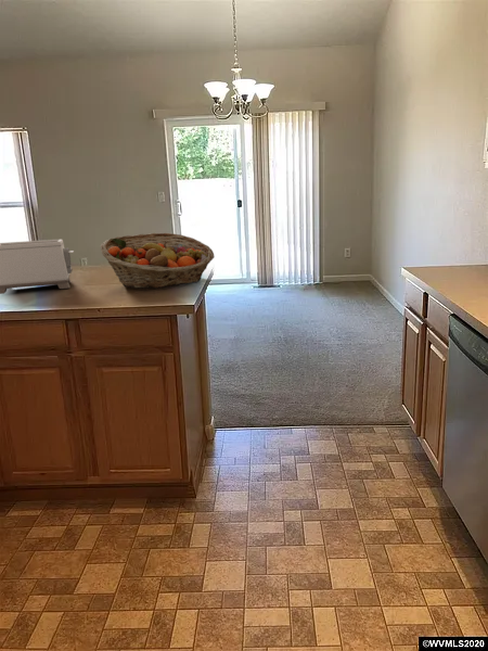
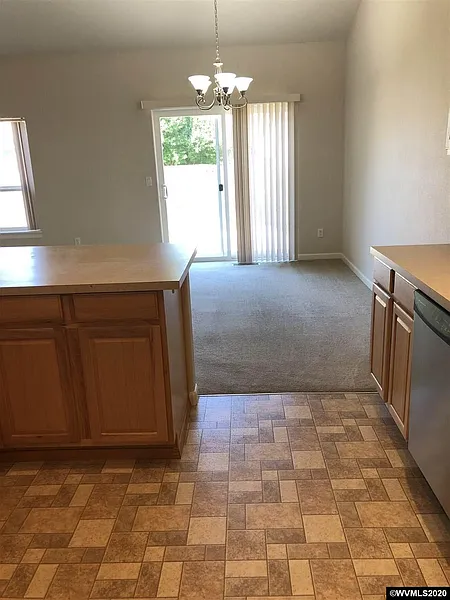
- toaster [0,239,75,295]
- fruit basket [100,232,216,290]
